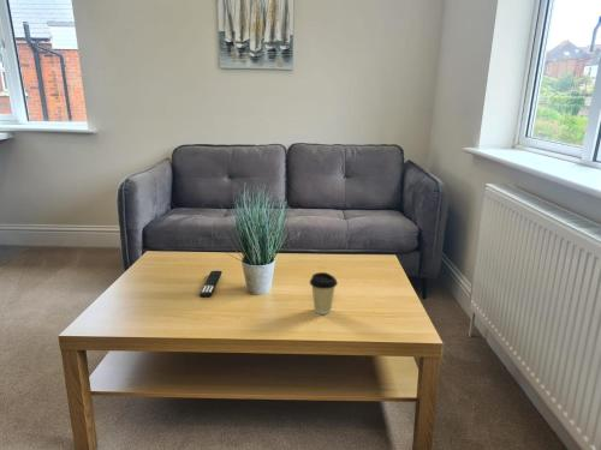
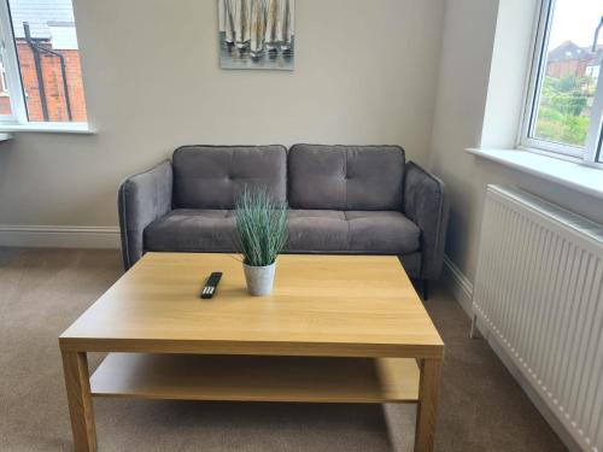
- coffee cup [309,271,339,316]
